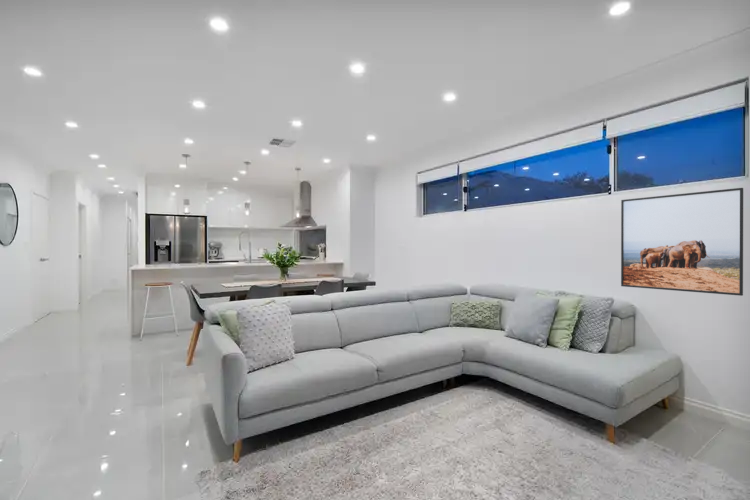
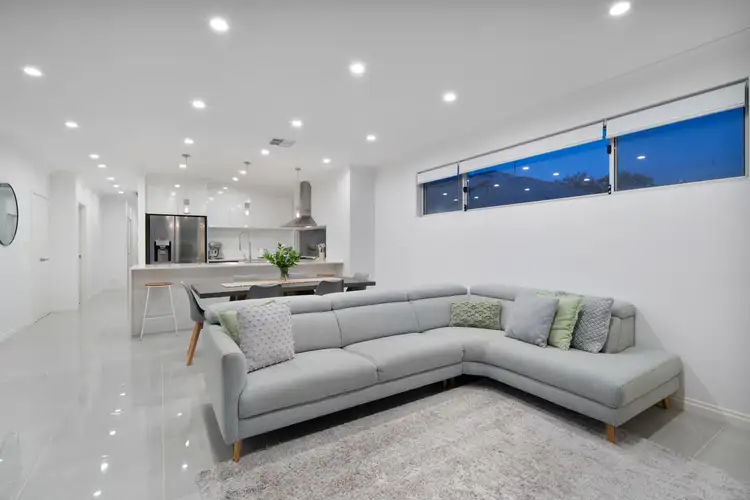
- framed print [620,187,744,297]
